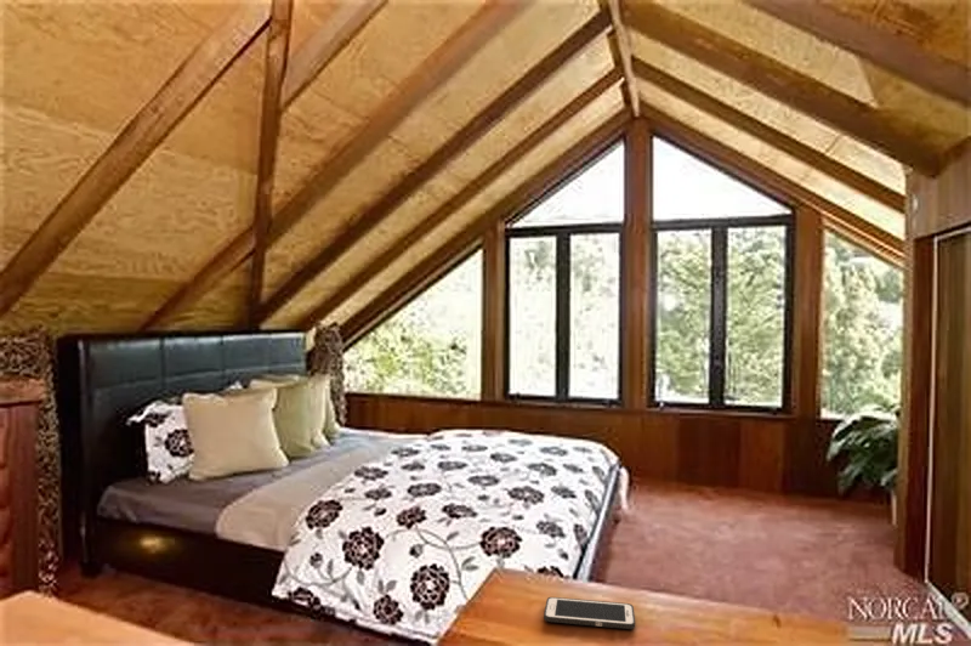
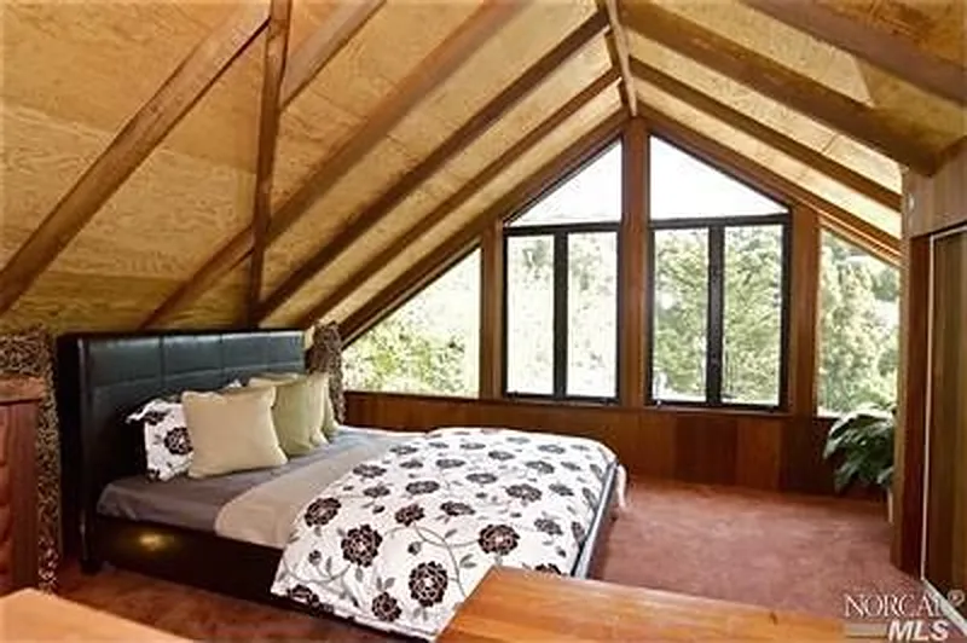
- cell phone [543,596,636,630]
